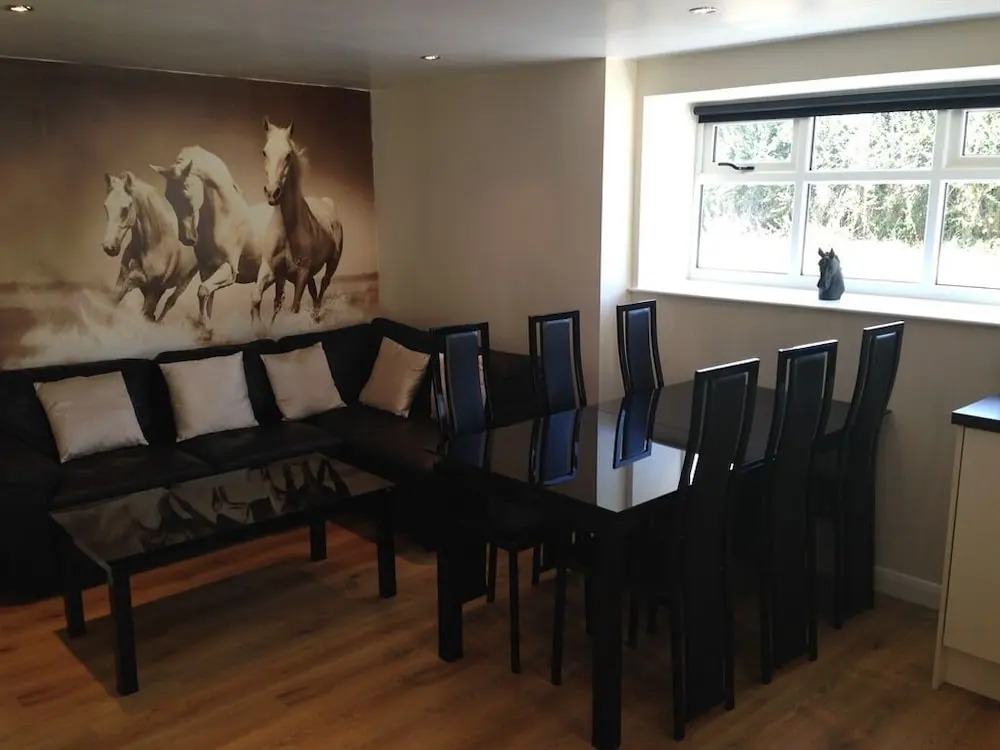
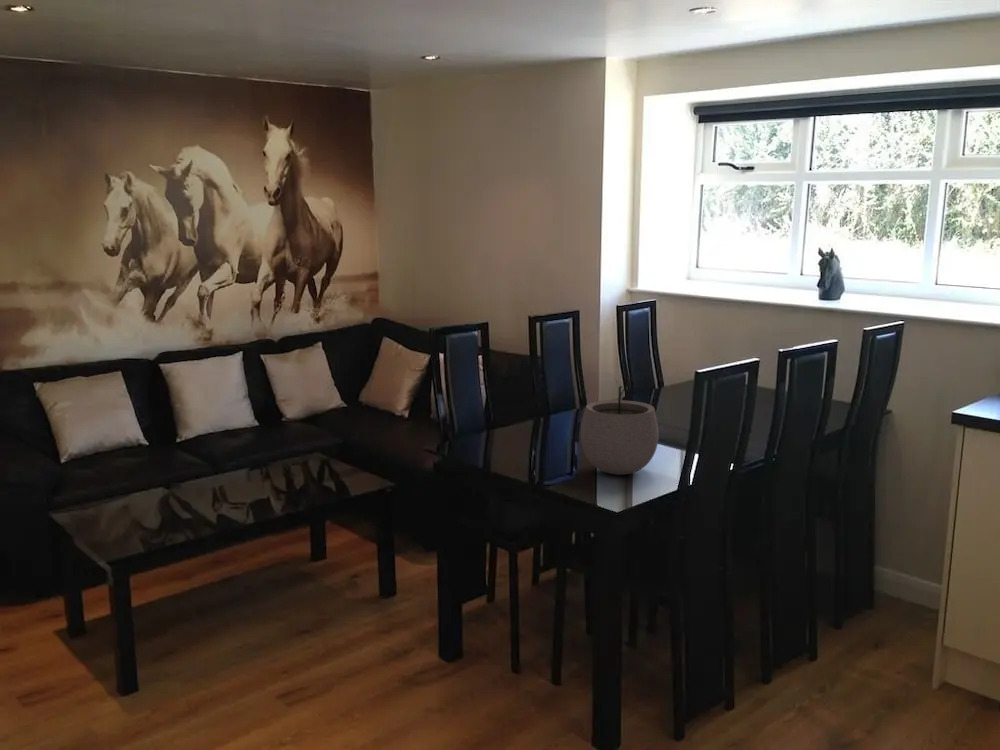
+ plant pot [580,376,660,476]
